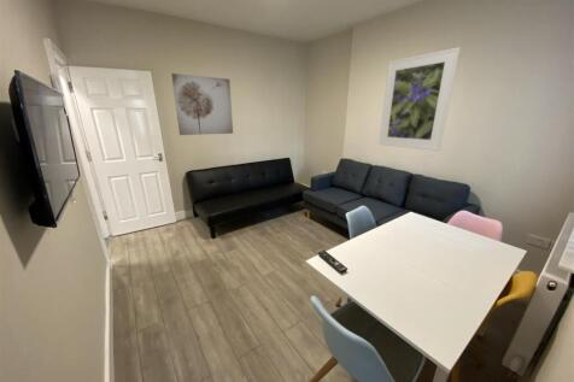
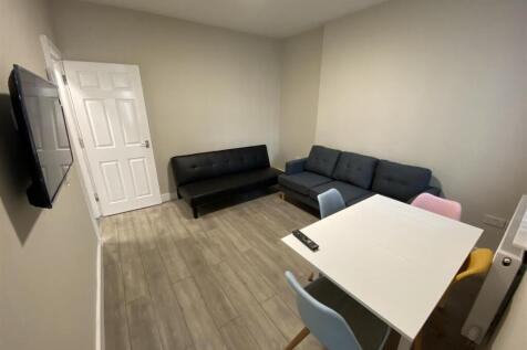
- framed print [377,46,462,152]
- wall art [170,72,234,136]
